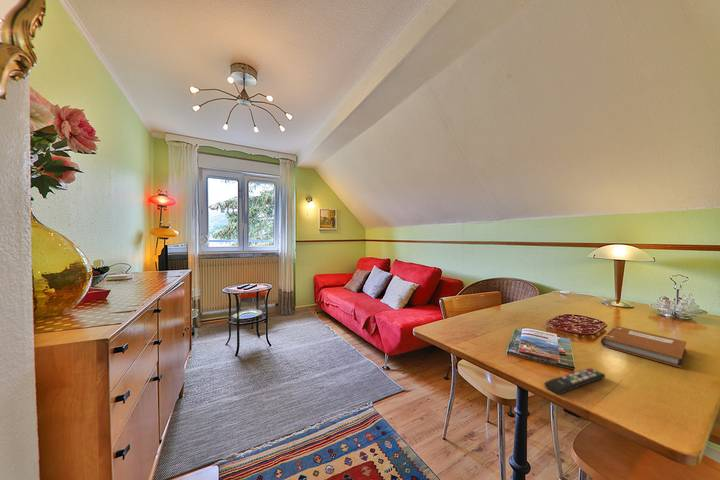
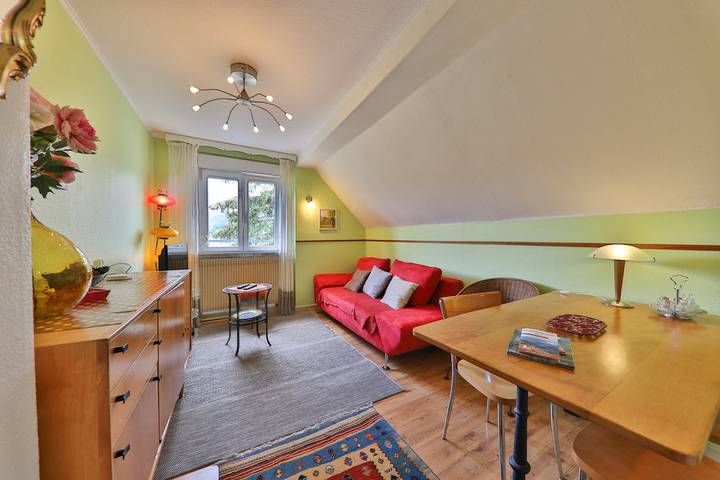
- notebook [600,325,687,369]
- remote control [543,367,606,396]
